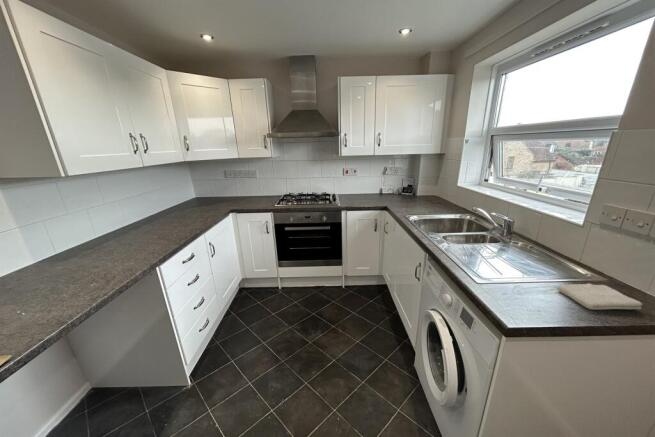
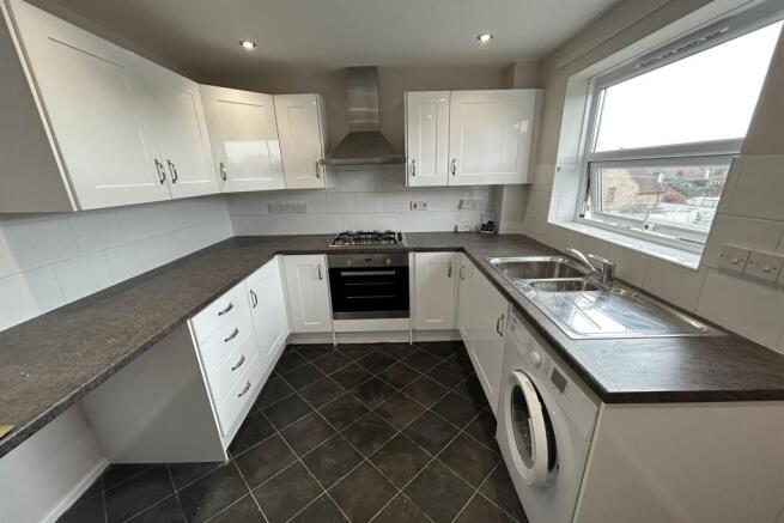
- washcloth [556,283,643,311]
